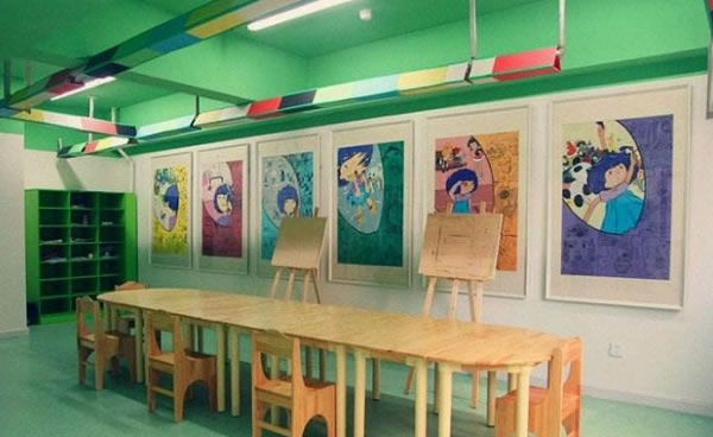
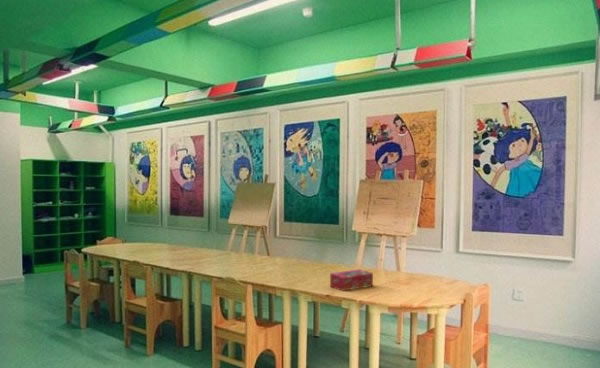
+ tissue box [329,268,374,292]
